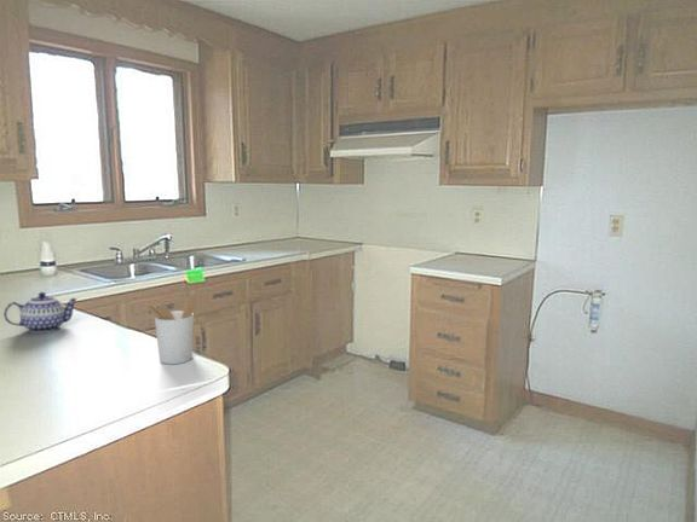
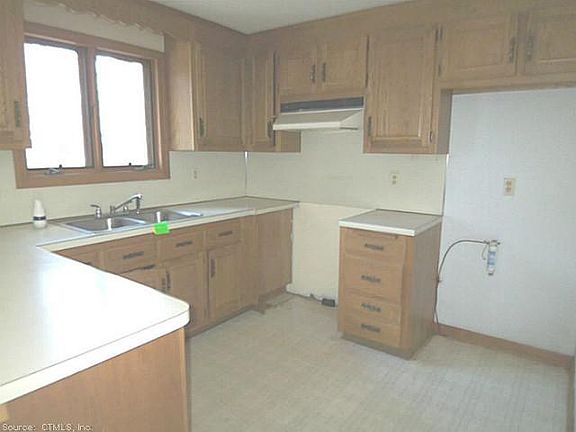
- utensil holder [143,294,198,365]
- teapot [2,291,79,334]
